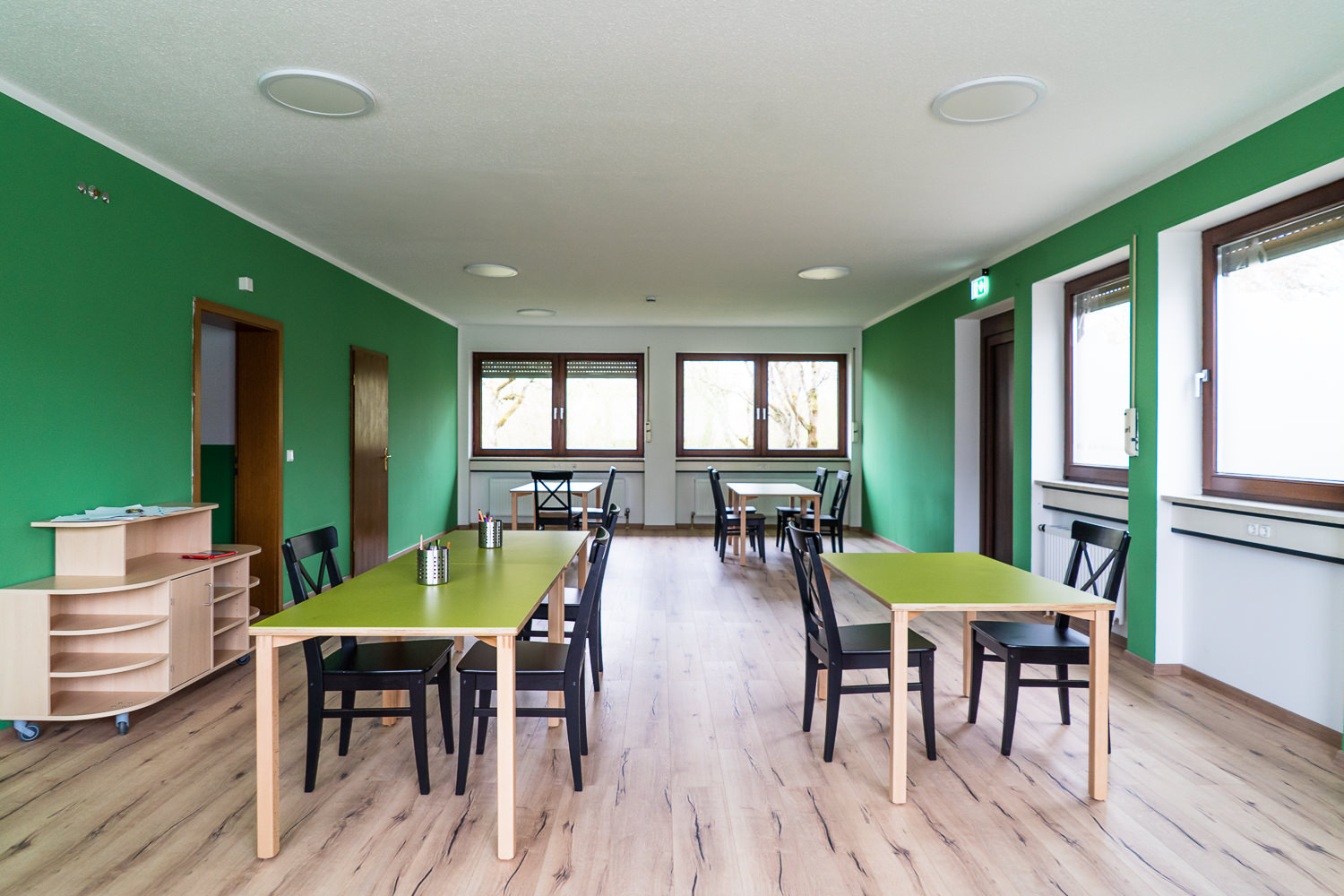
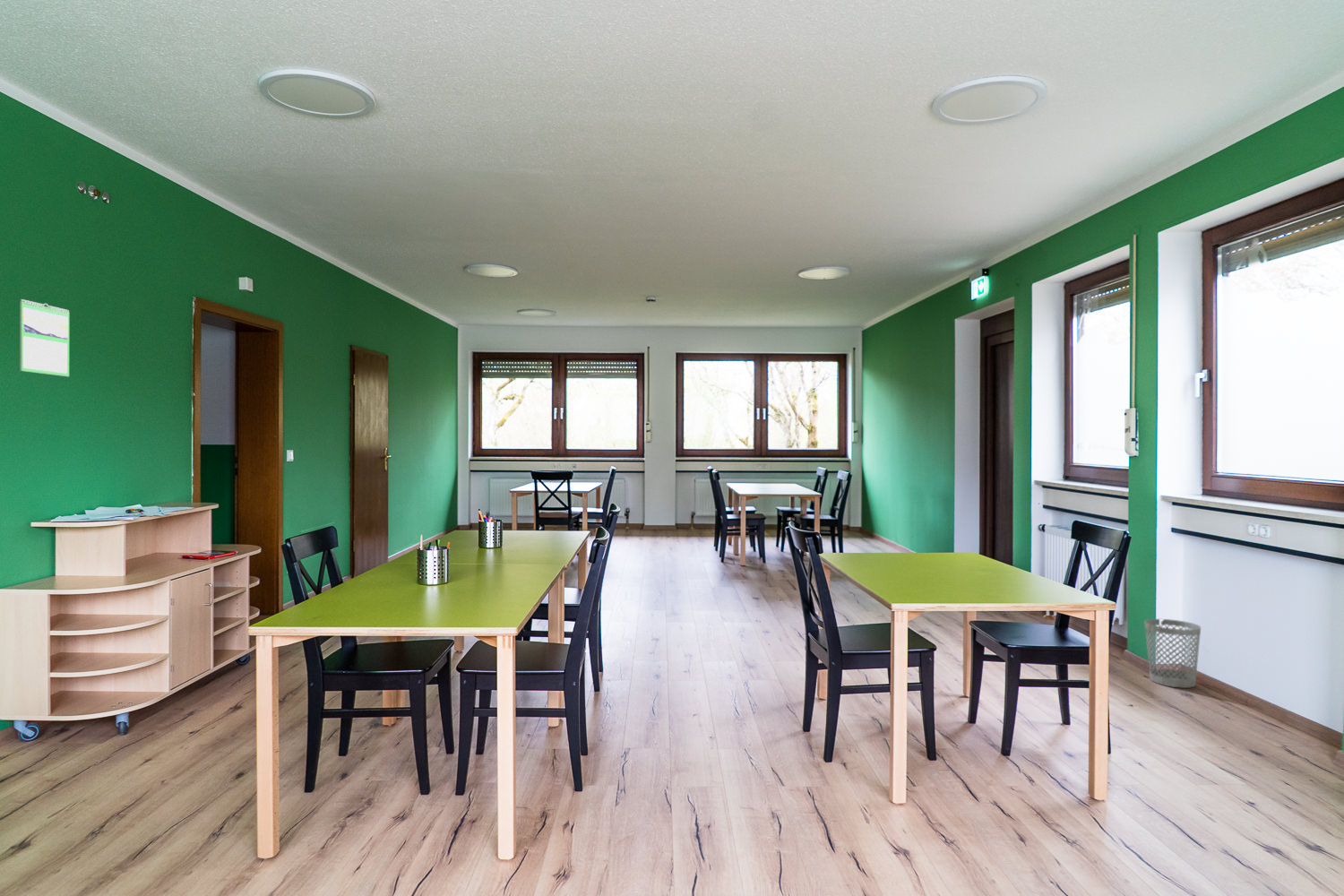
+ wastebasket [1144,618,1202,689]
+ calendar [19,298,70,377]
